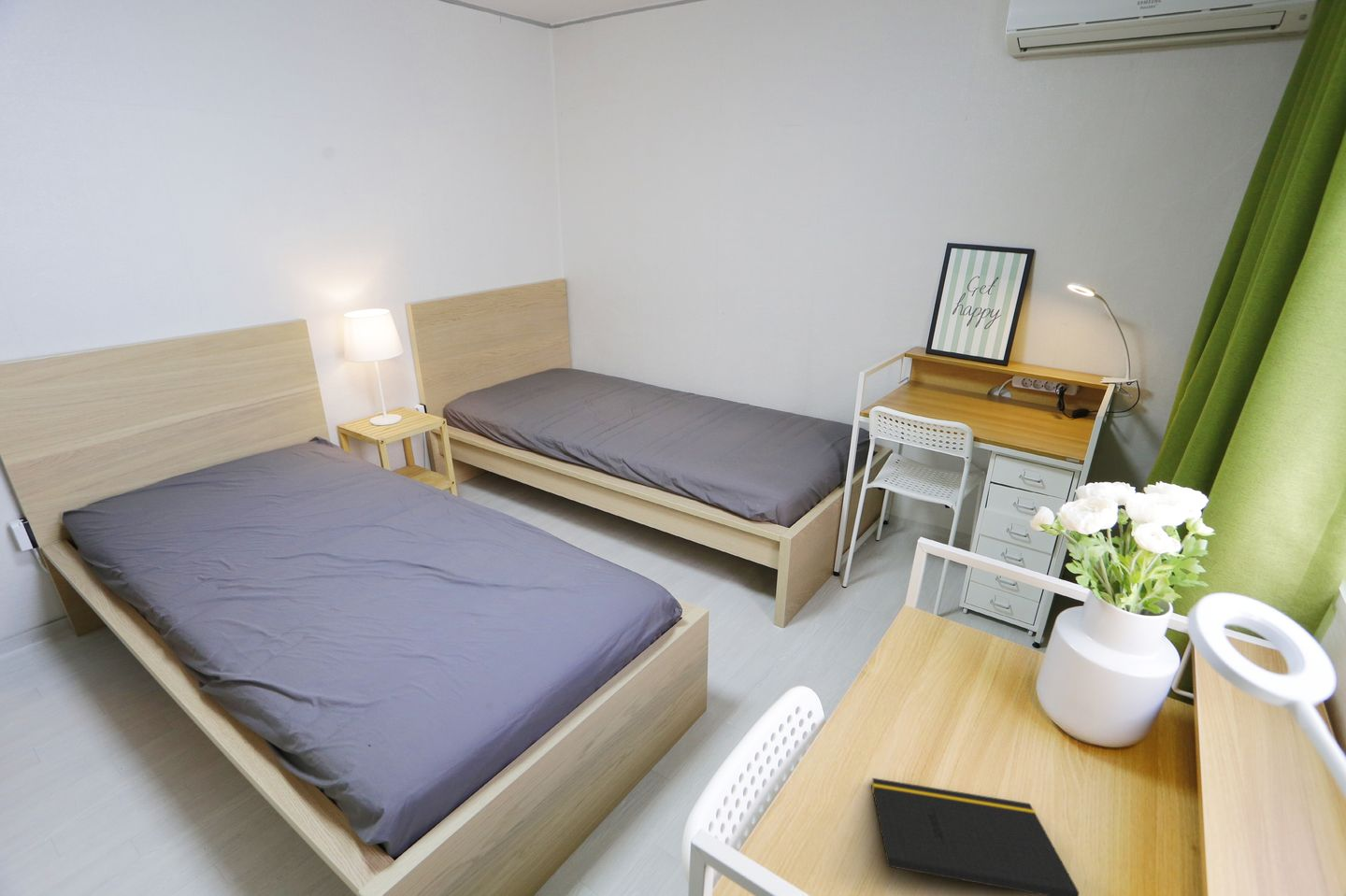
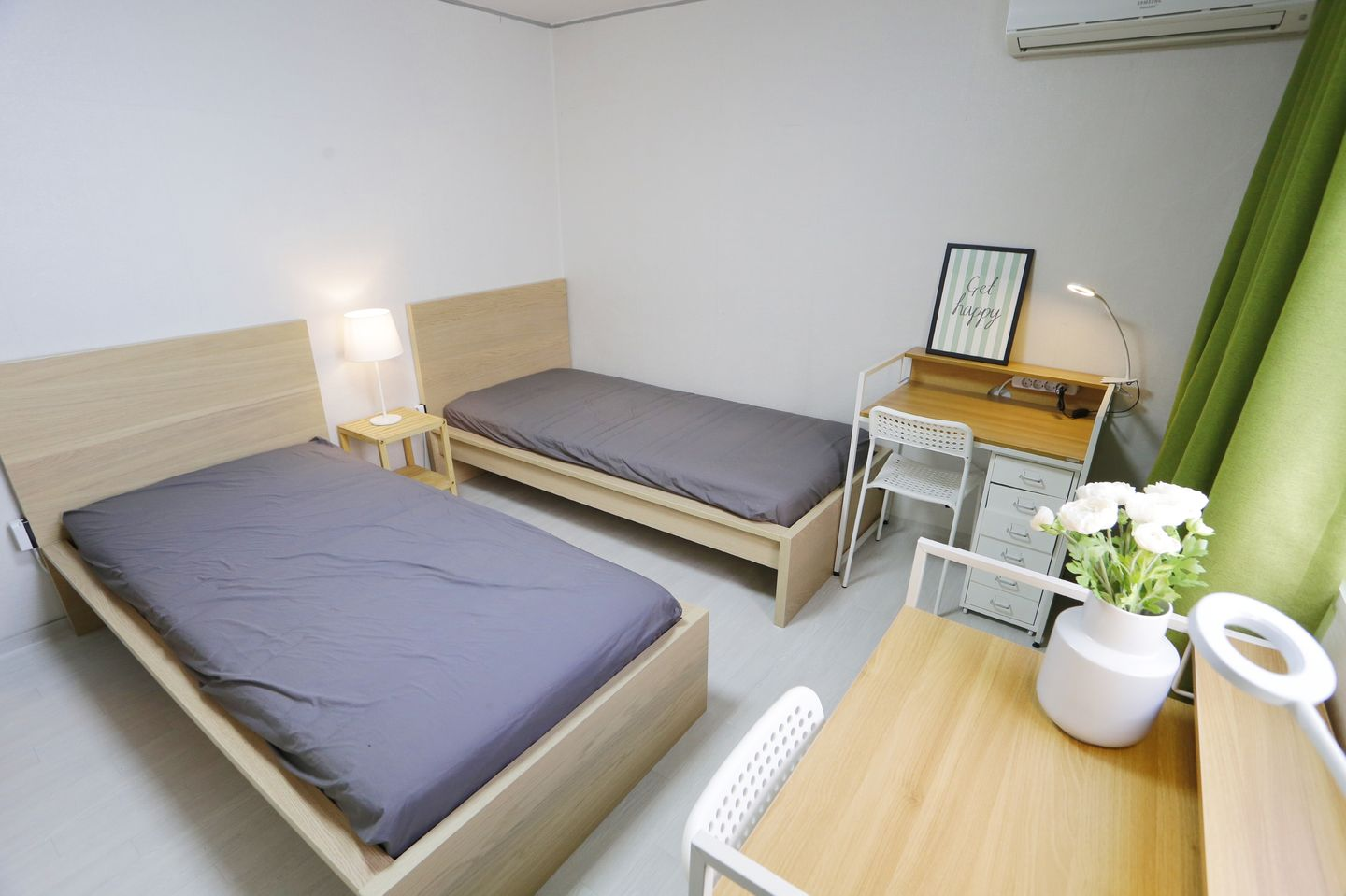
- notepad [870,777,1081,896]
